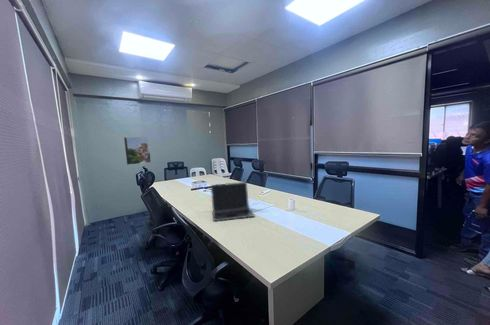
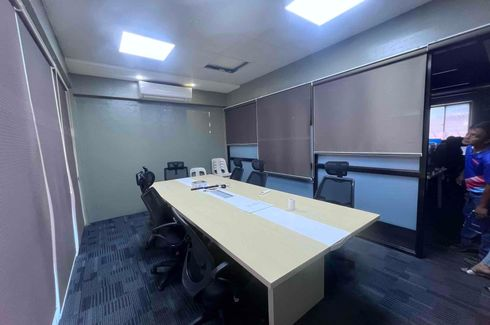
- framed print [123,136,152,166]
- laptop [210,181,256,222]
